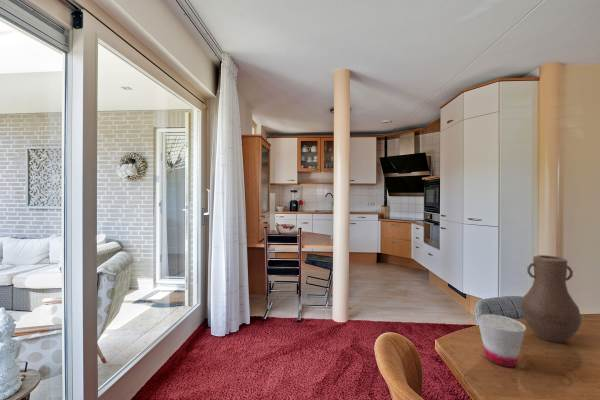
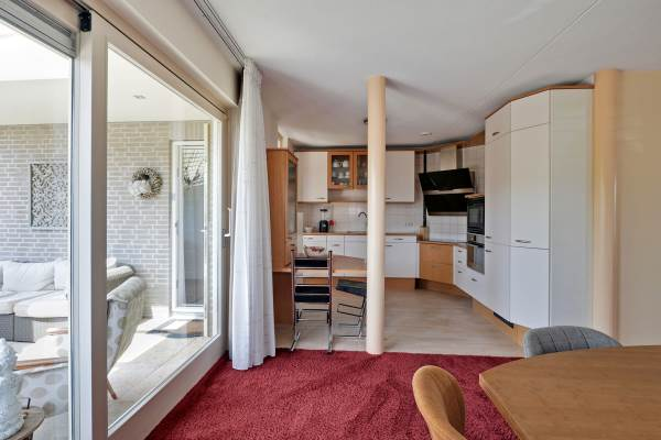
- vase [520,254,583,344]
- cup [476,313,527,368]
